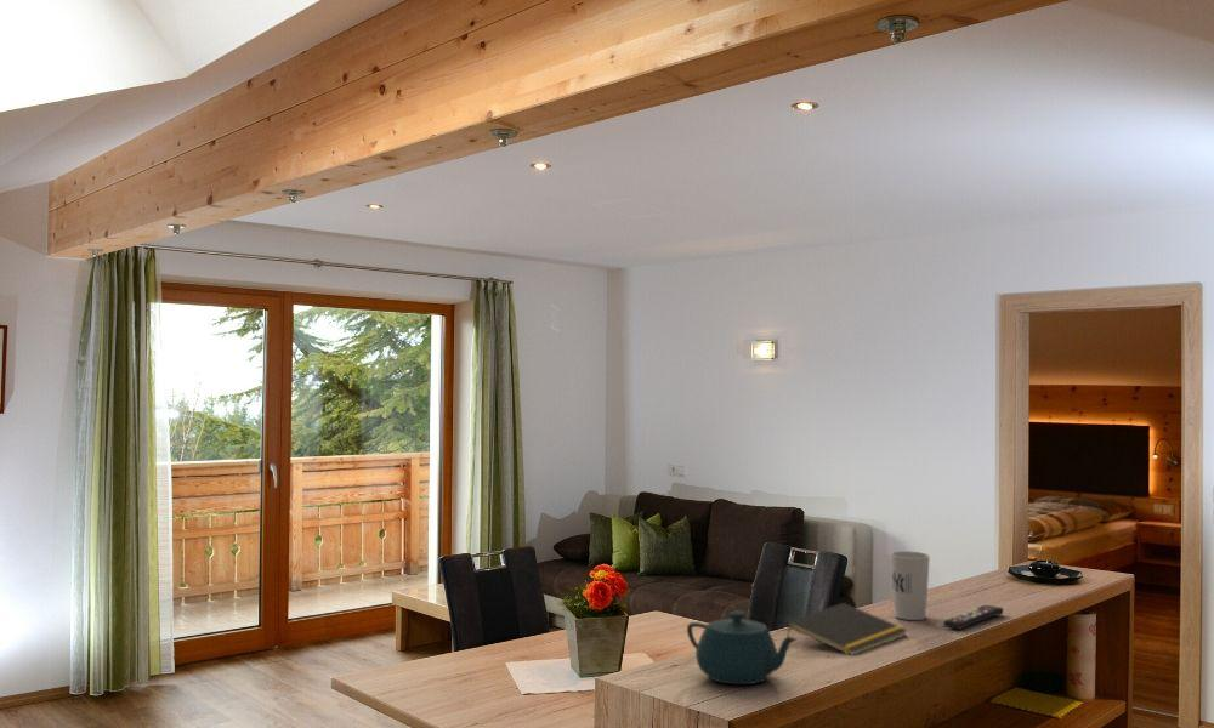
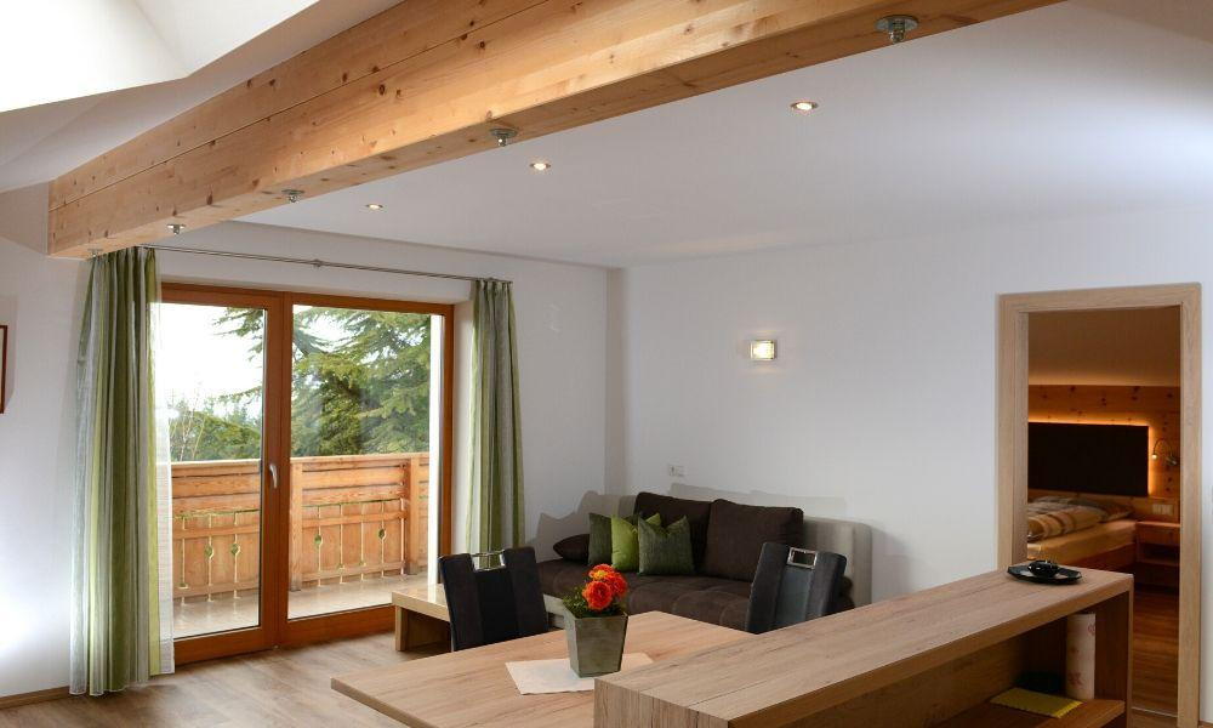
- teapot [686,610,799,686]
- cup [890,550,931,621]
- notepad [785,602,909,655]
- remote control [942,604,1005,631]
